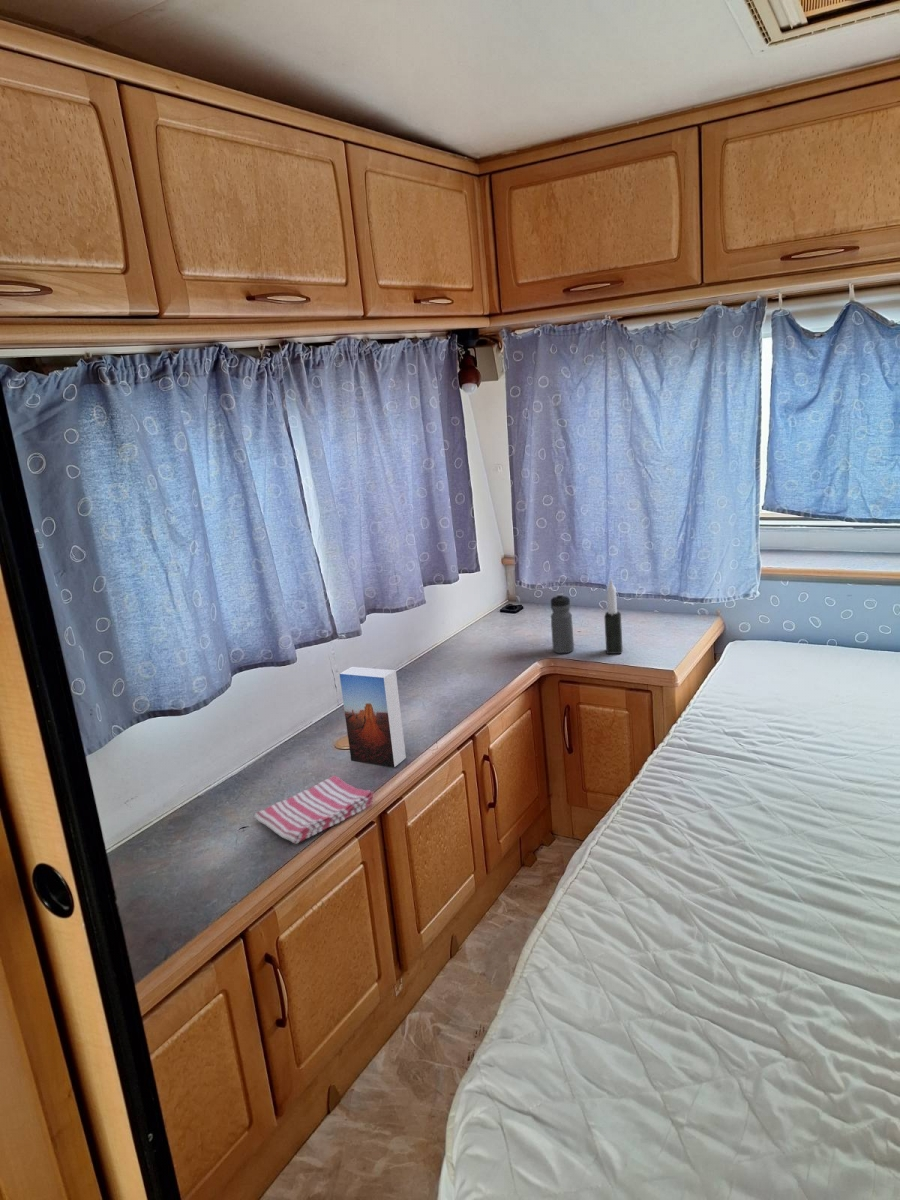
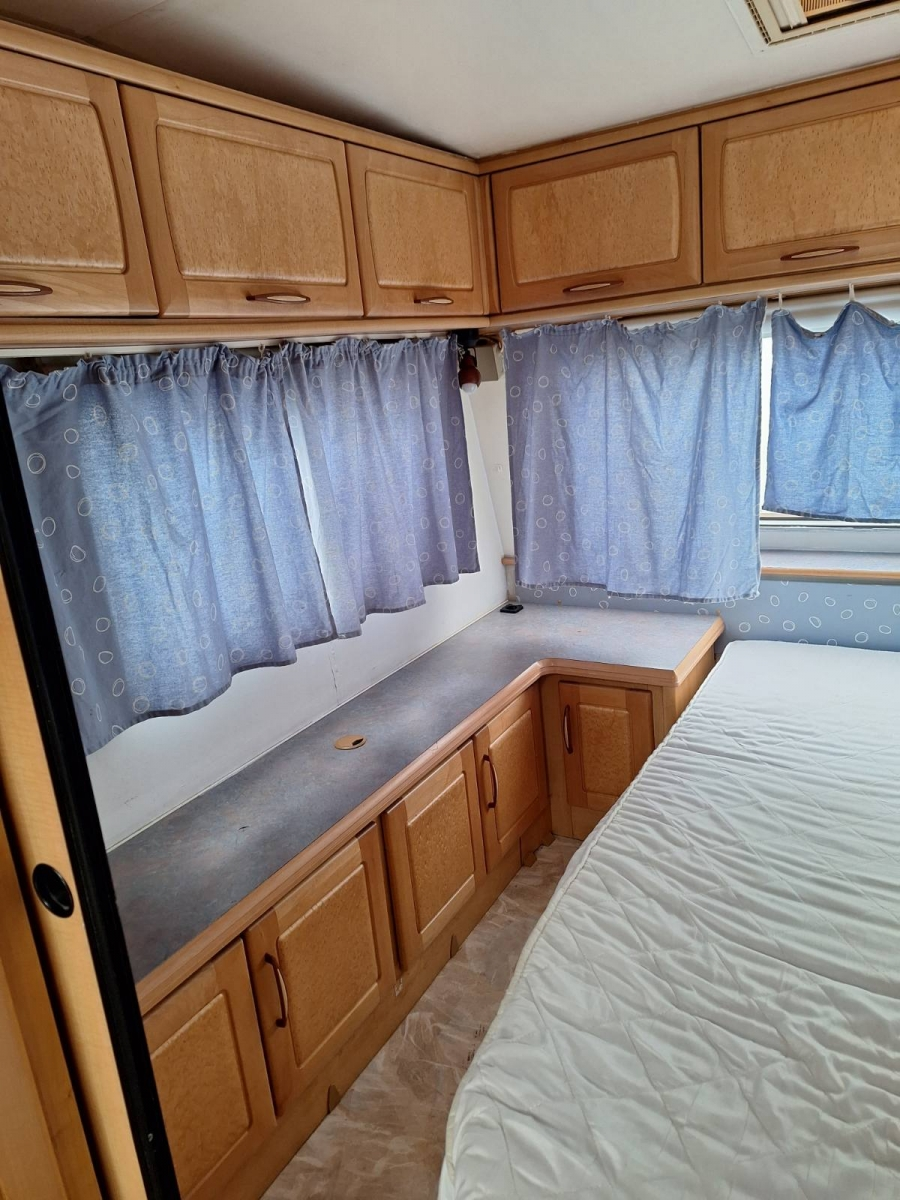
- dish towel [253,775,375,845]
- candle [603,578,624,655]
- water bottle [550,592,575,654]
- book [339,666,407,768]
